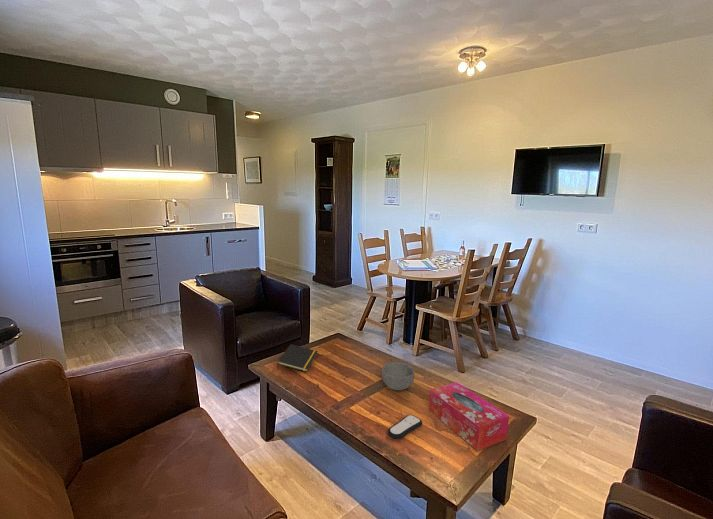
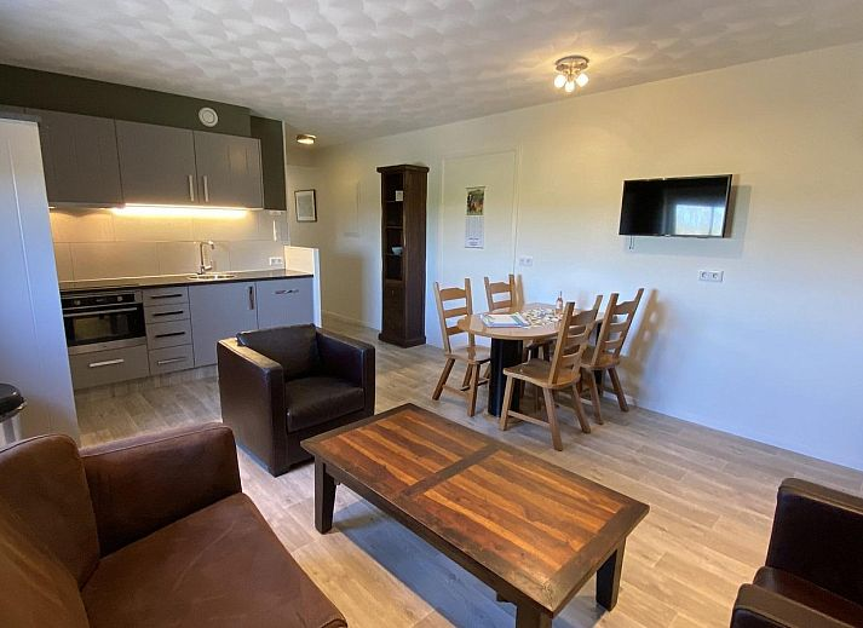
- remote control [387,414,423,440]
- notepad [276,343,319,373]
- tissue box [428,381,510,452]
- bowl [381,361,415,391]
